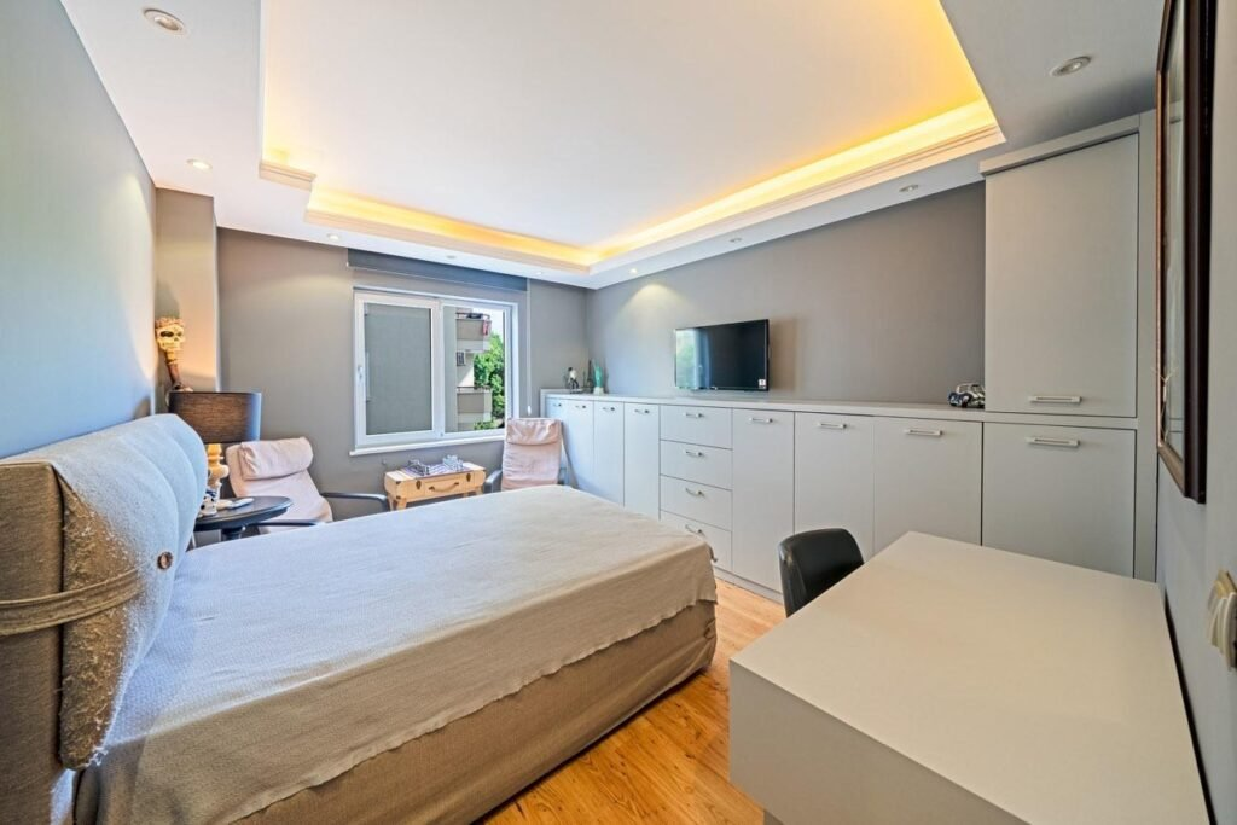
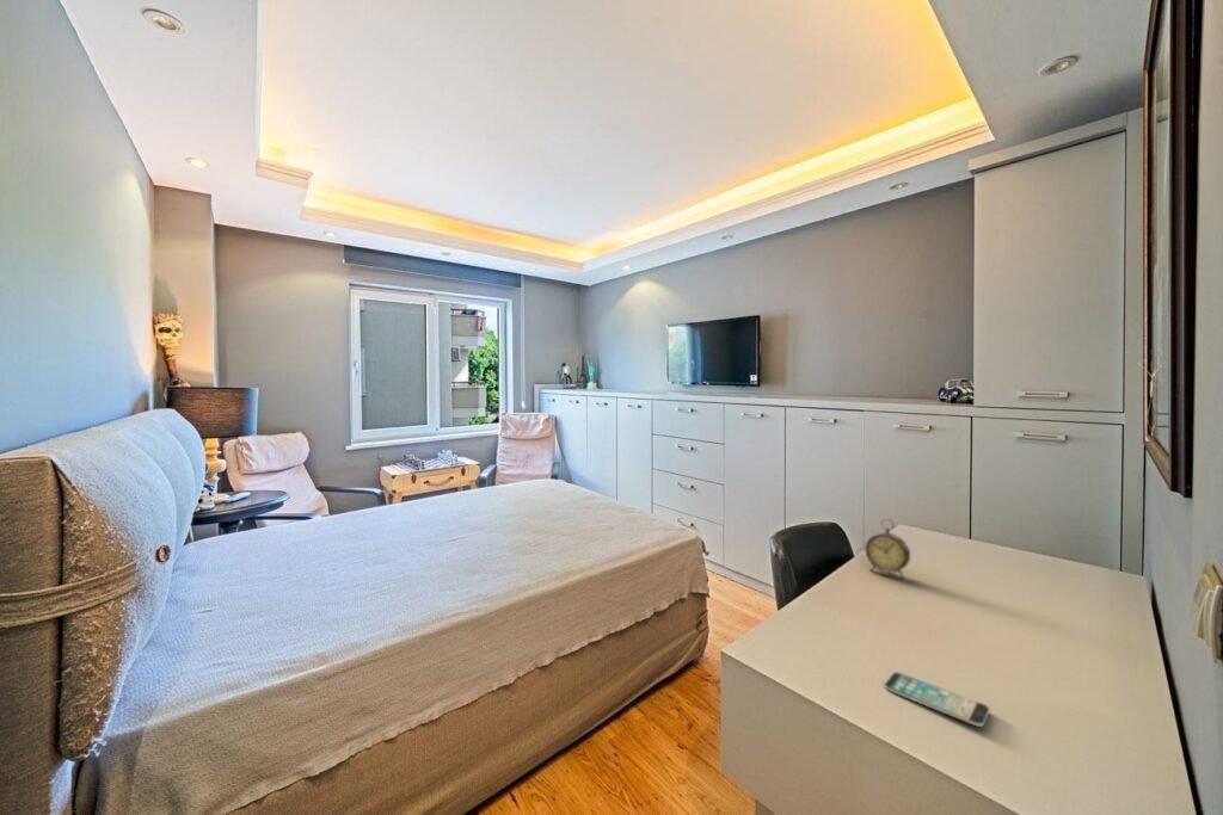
+ smartphone [883,671,991,728]
+ alarm clock [864,518,911,580]
